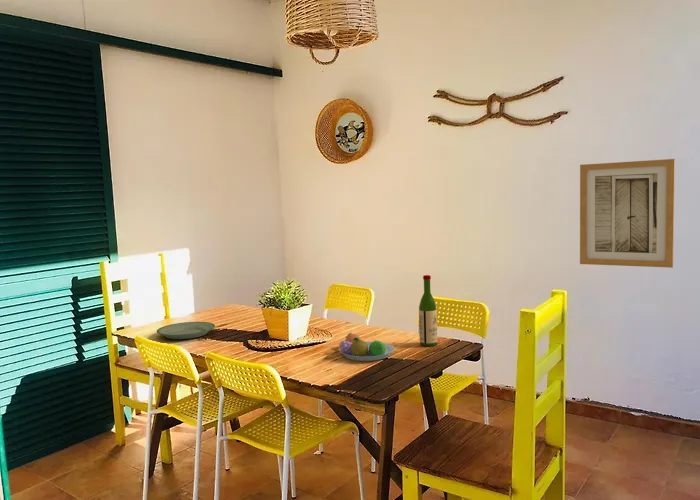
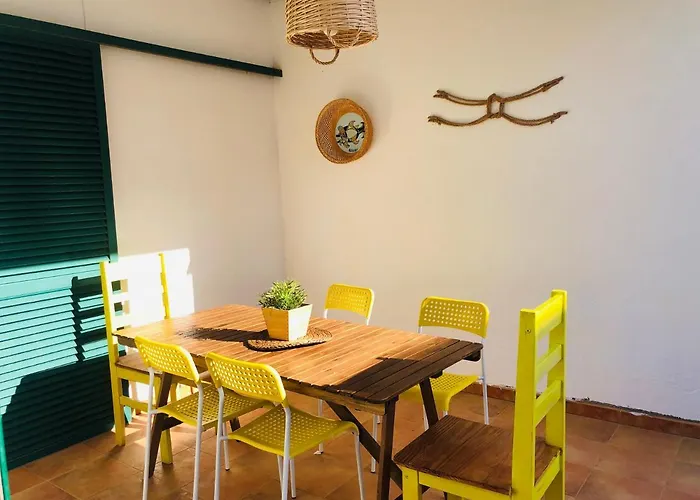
- wine bottle [418,274,438,347]
- plate [155,321,216,340]
- fruit bowl [338,332,396,362]
- wall art [579,158,676,269]
